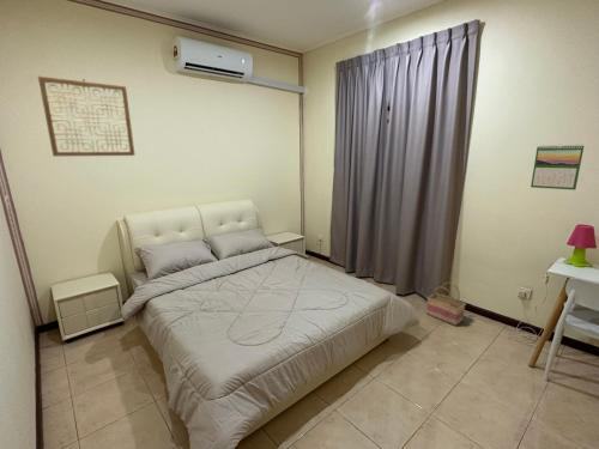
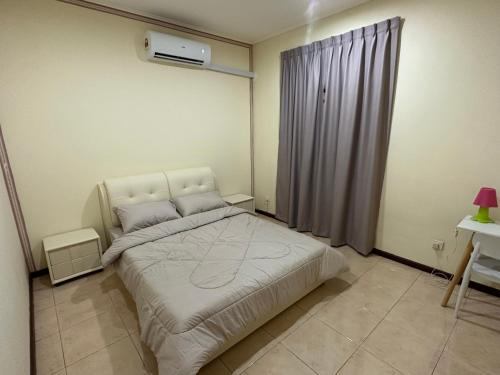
- basket [425,281,467,327]
- wall art [37,75,135,158]
- calendar [530,144,585,192]
